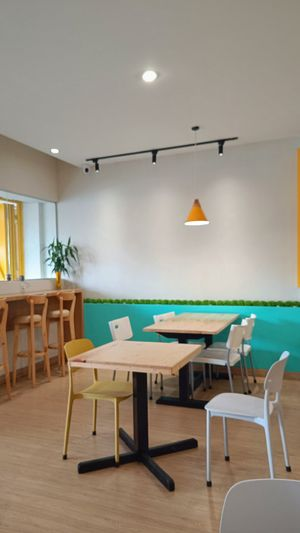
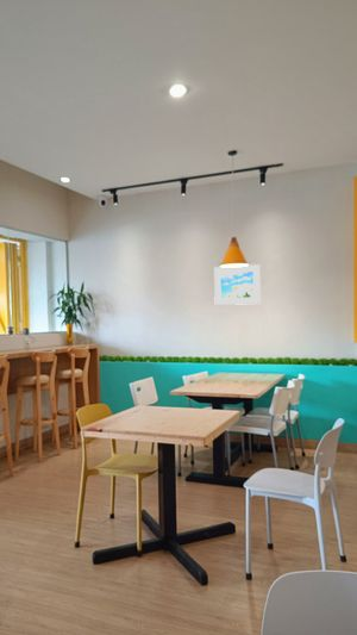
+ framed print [213,263,262,306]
